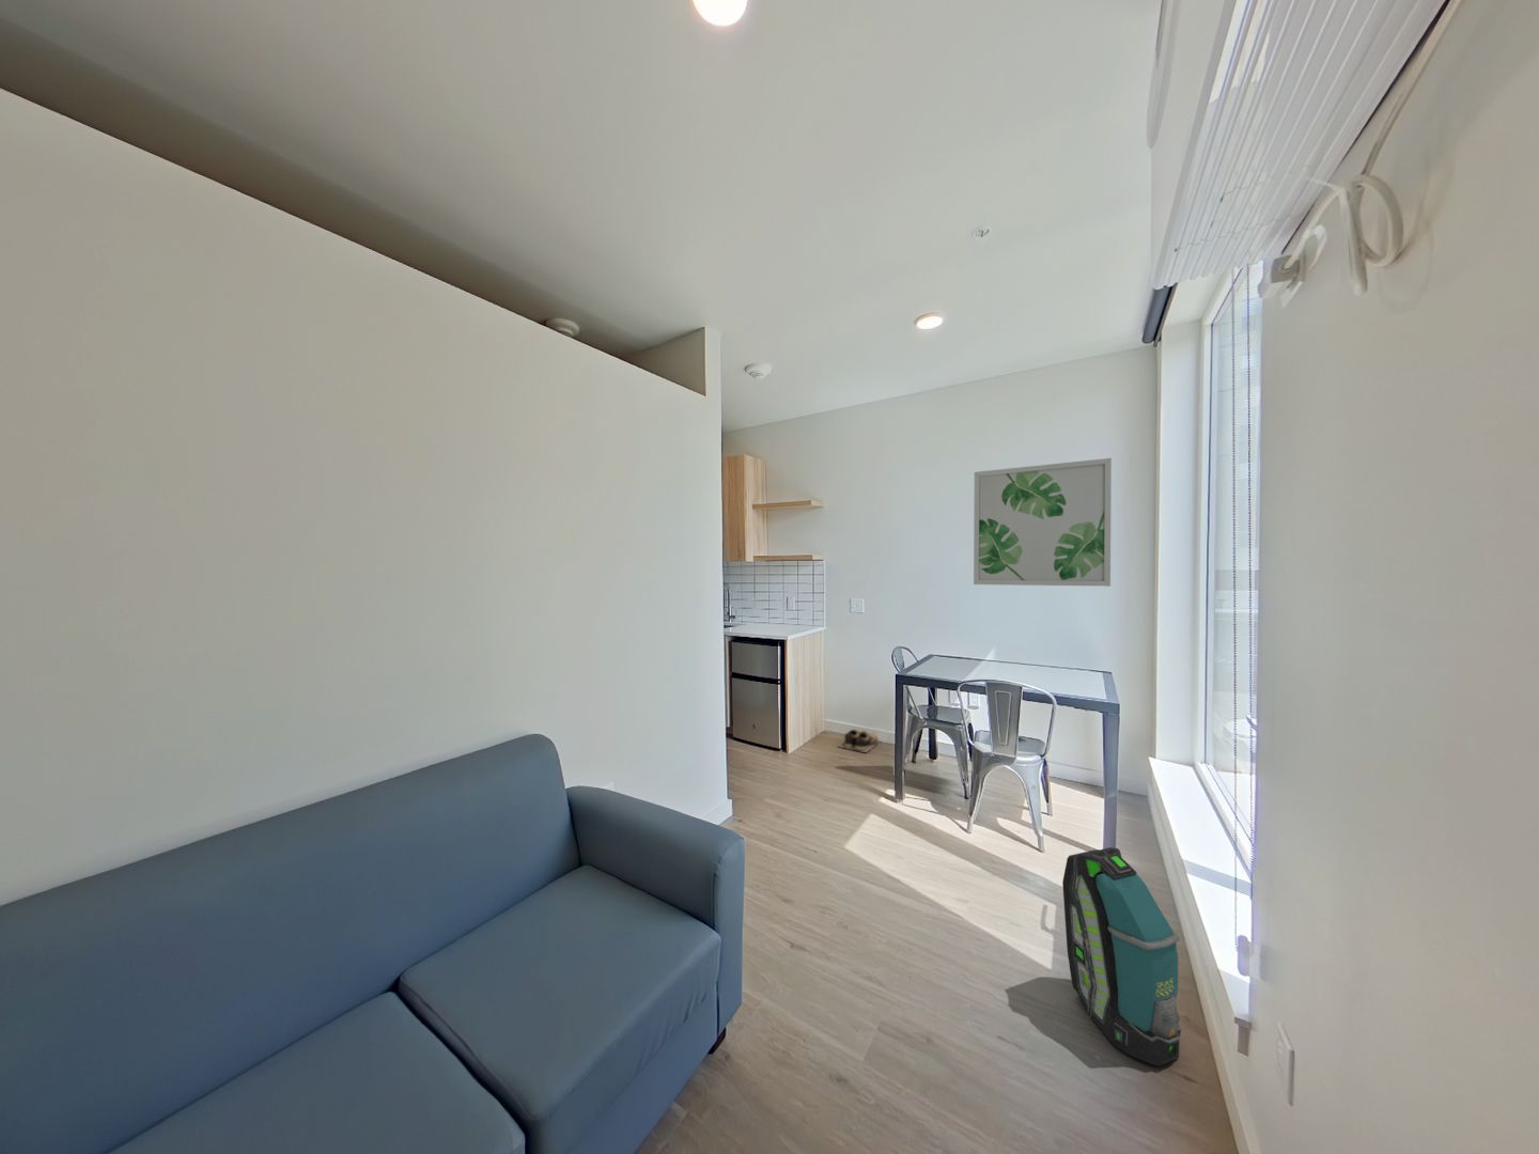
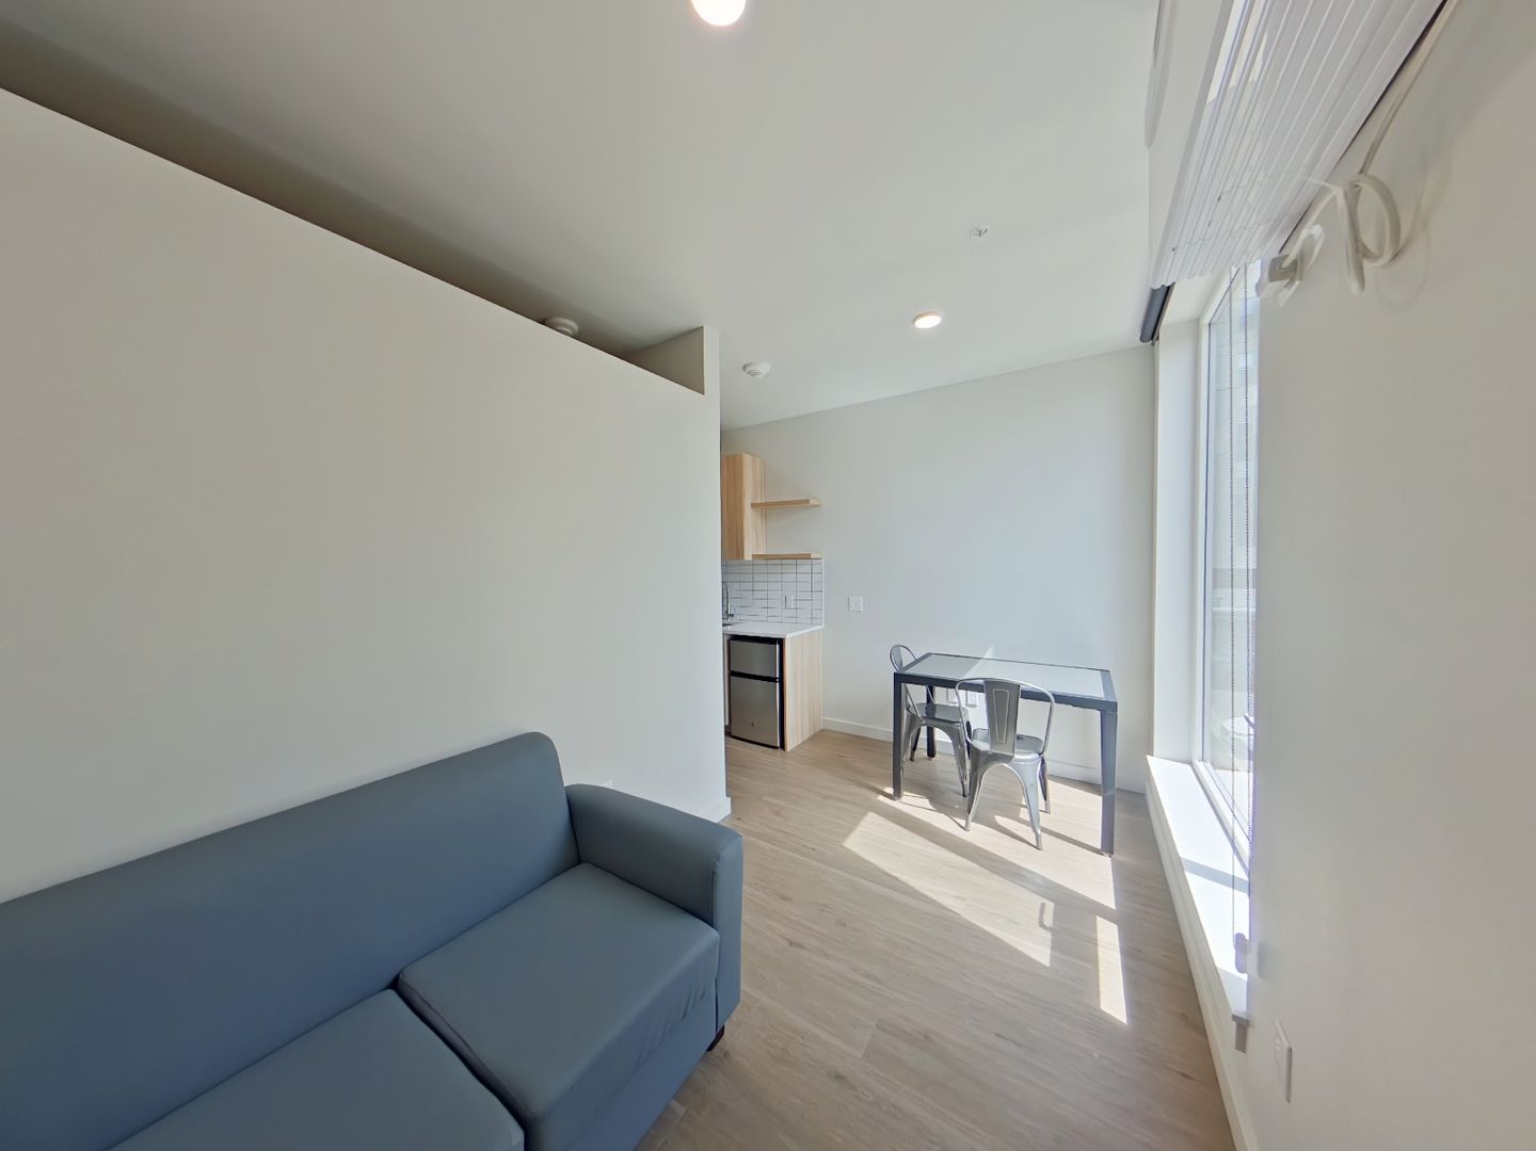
- shoes [837,729,882,753]
- wall art [973,457,1112,588]
- backpack [1062,846,1182,1068]
